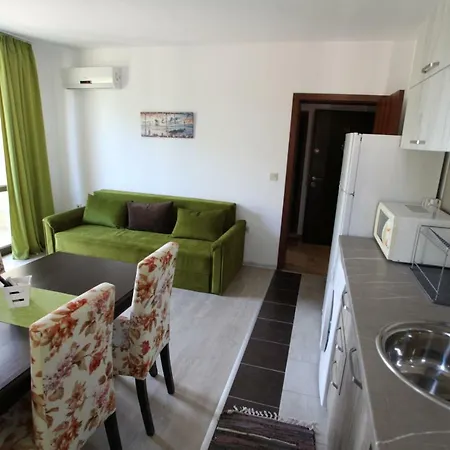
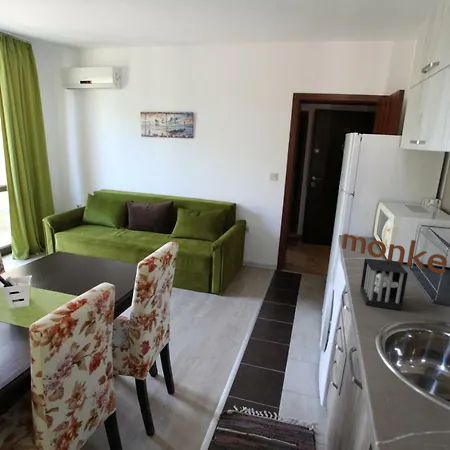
+ knife block [341,233,448,311]
